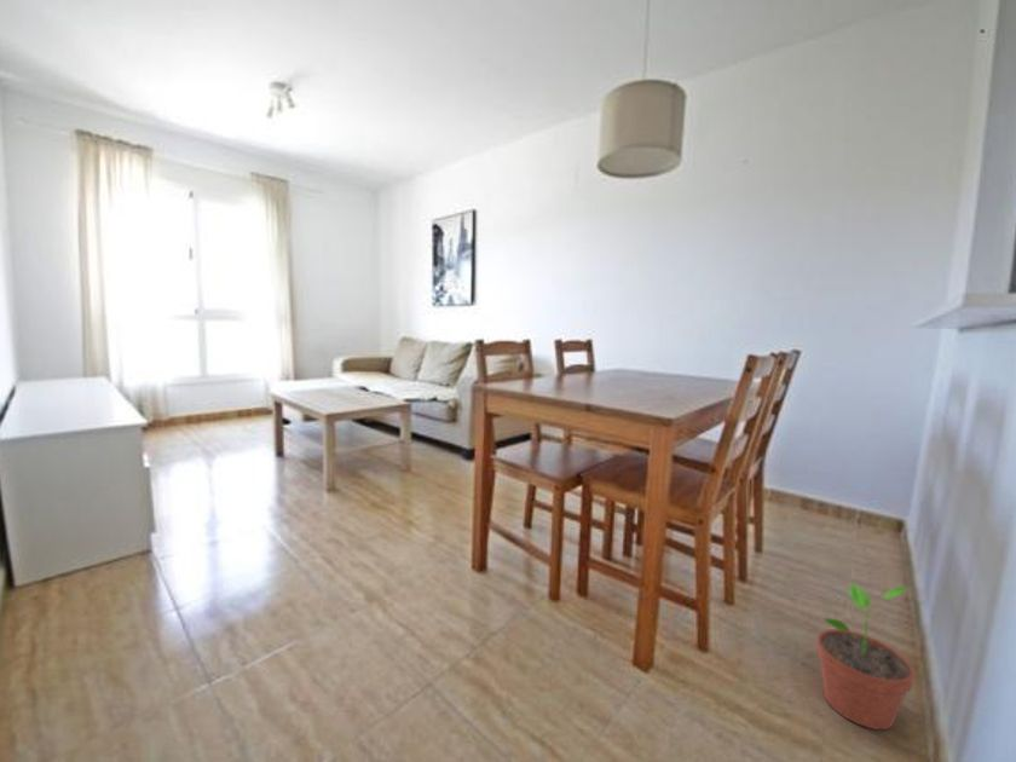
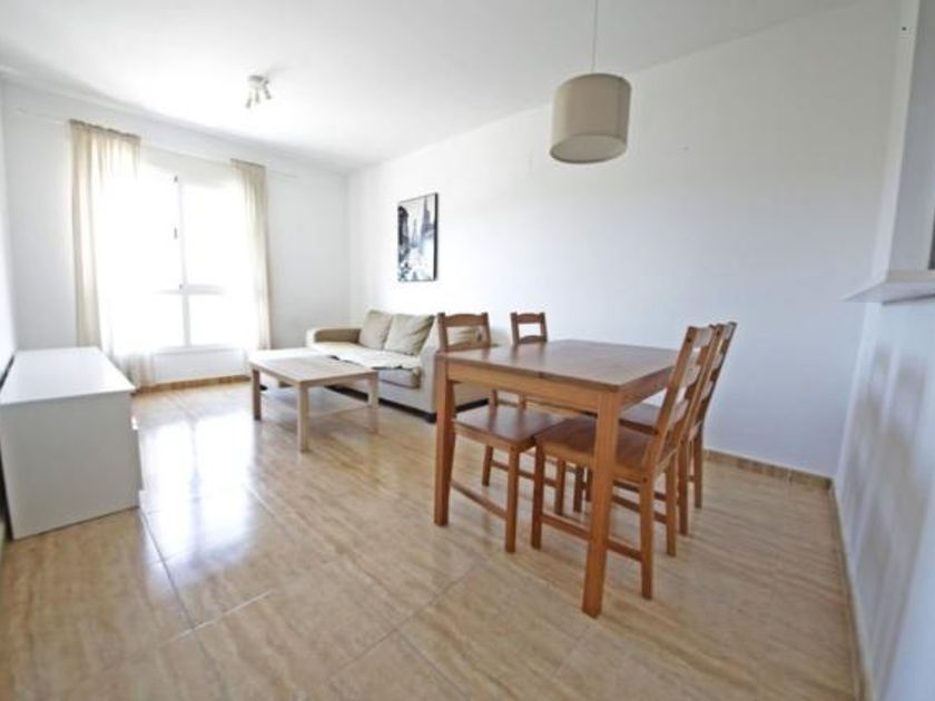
- potted plant [815,581,916,731]
